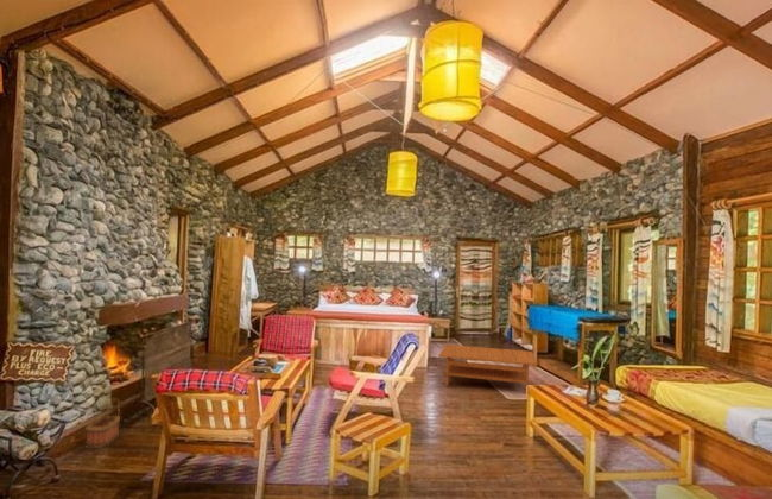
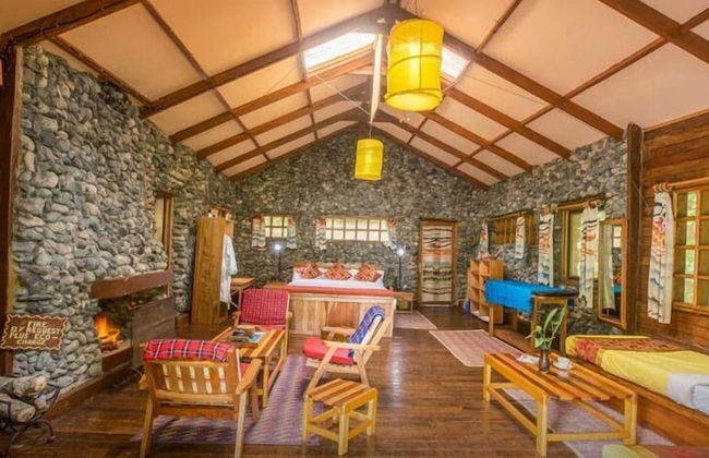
- basket [86,397,121,449]
- coffee table [437,343,538,394]
